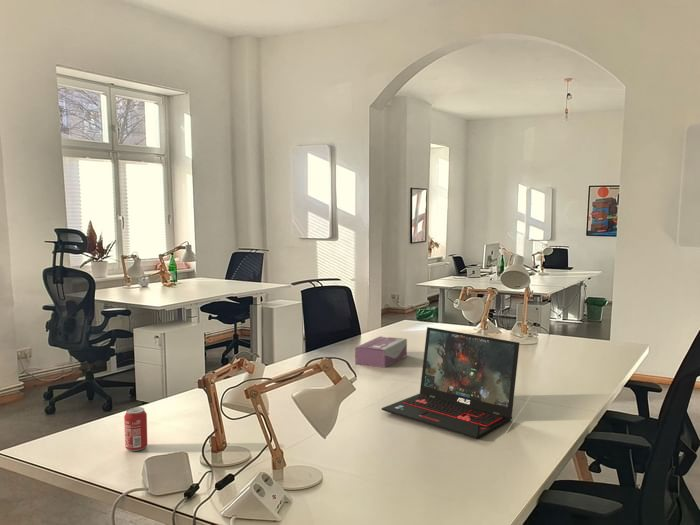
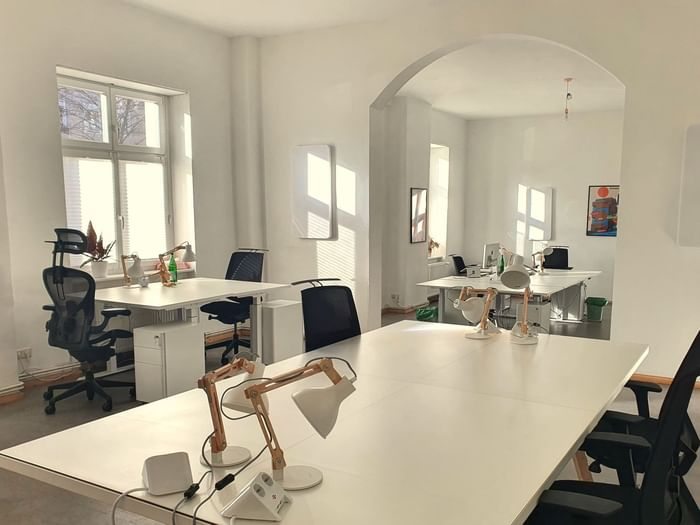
- tissue box [354,335,408,369]
- beverage can [123,406,148,452]
- laptop [381,326,521,439]
